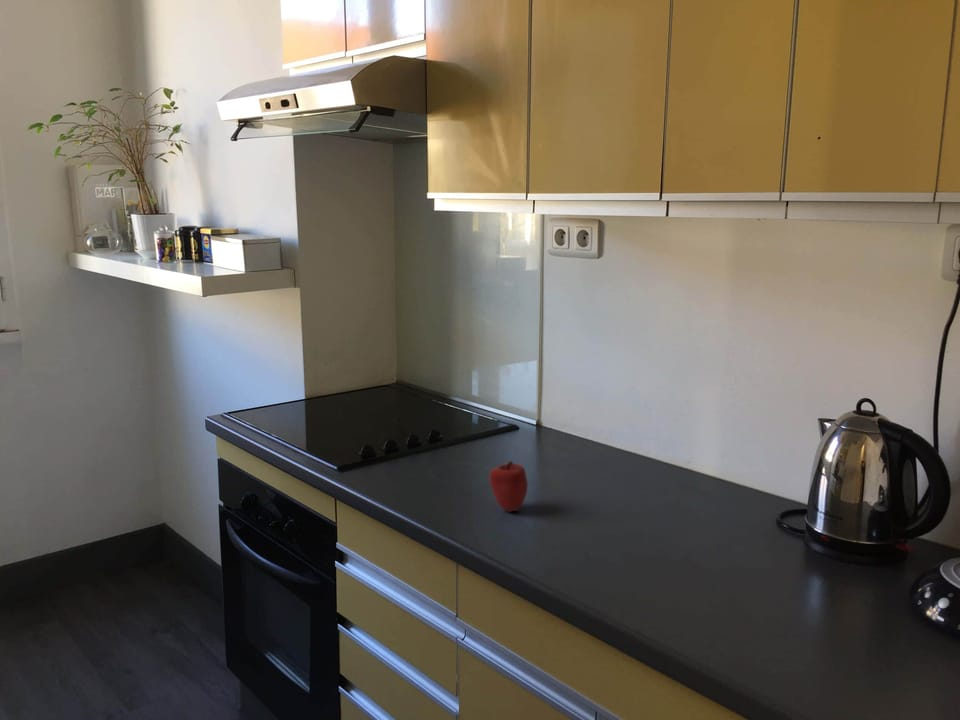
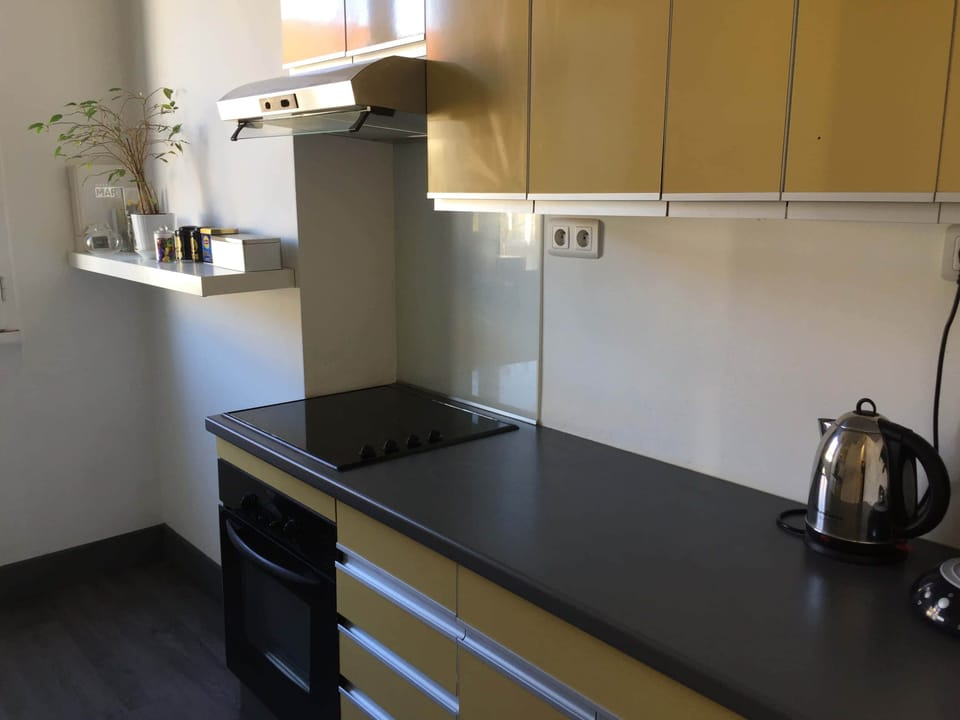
- apple [488,460,529,513]
